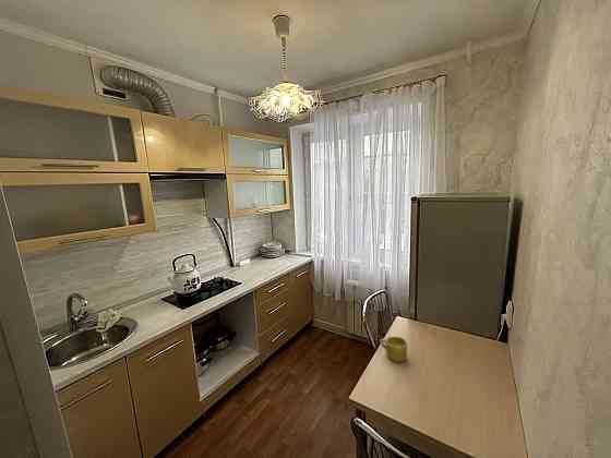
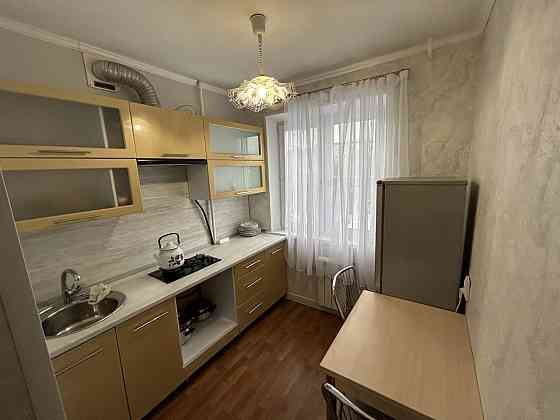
- mug [379,336,408,363]
